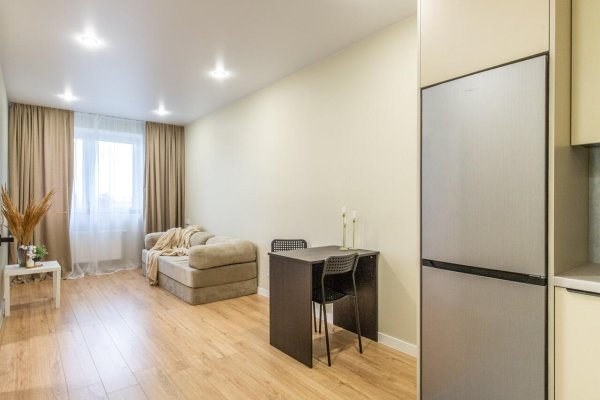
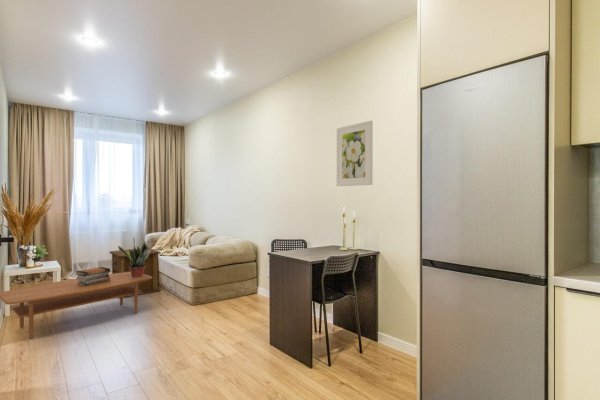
+ side table [109,247,162,299]
+ potted plant [117,236,152,278]
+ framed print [336,120,374,187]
+ coffee table [0,272,152,340]
+ book stack [75,266,111,286]
